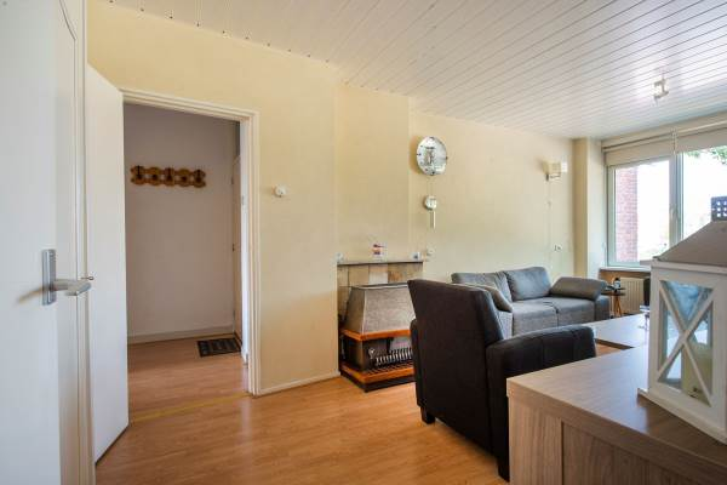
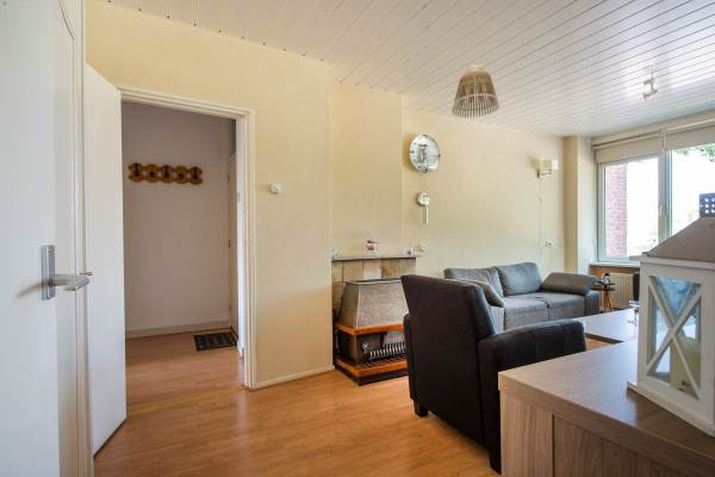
+ lamp shade [450,64,500,119]
